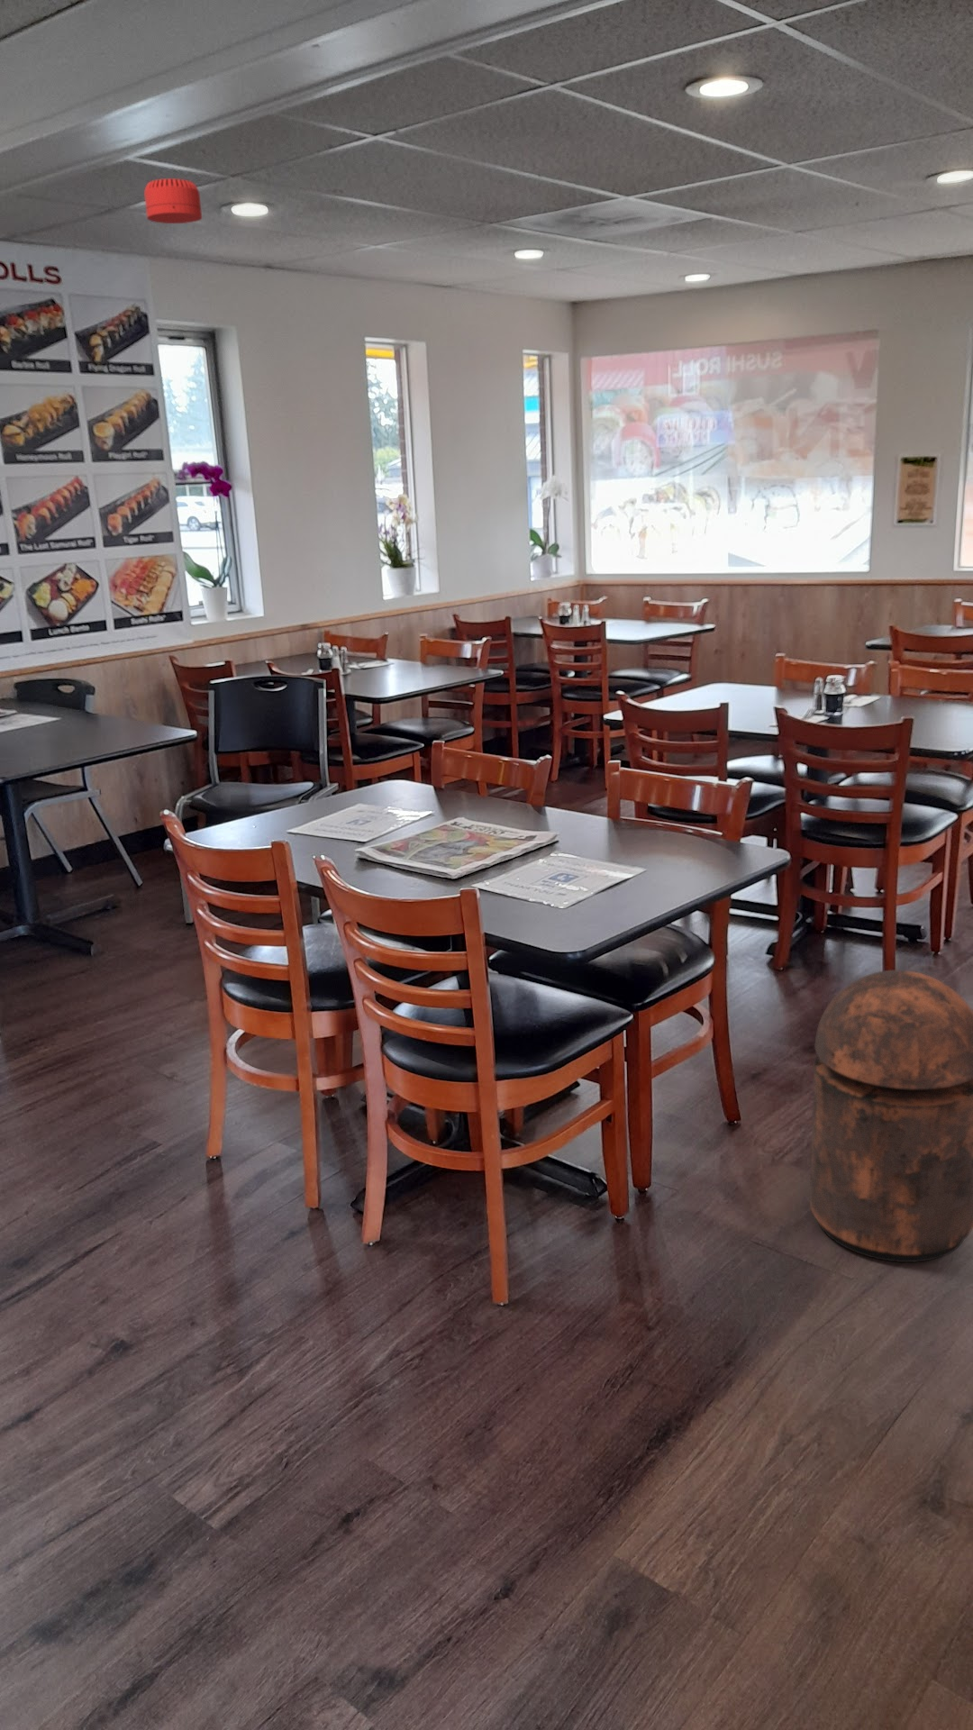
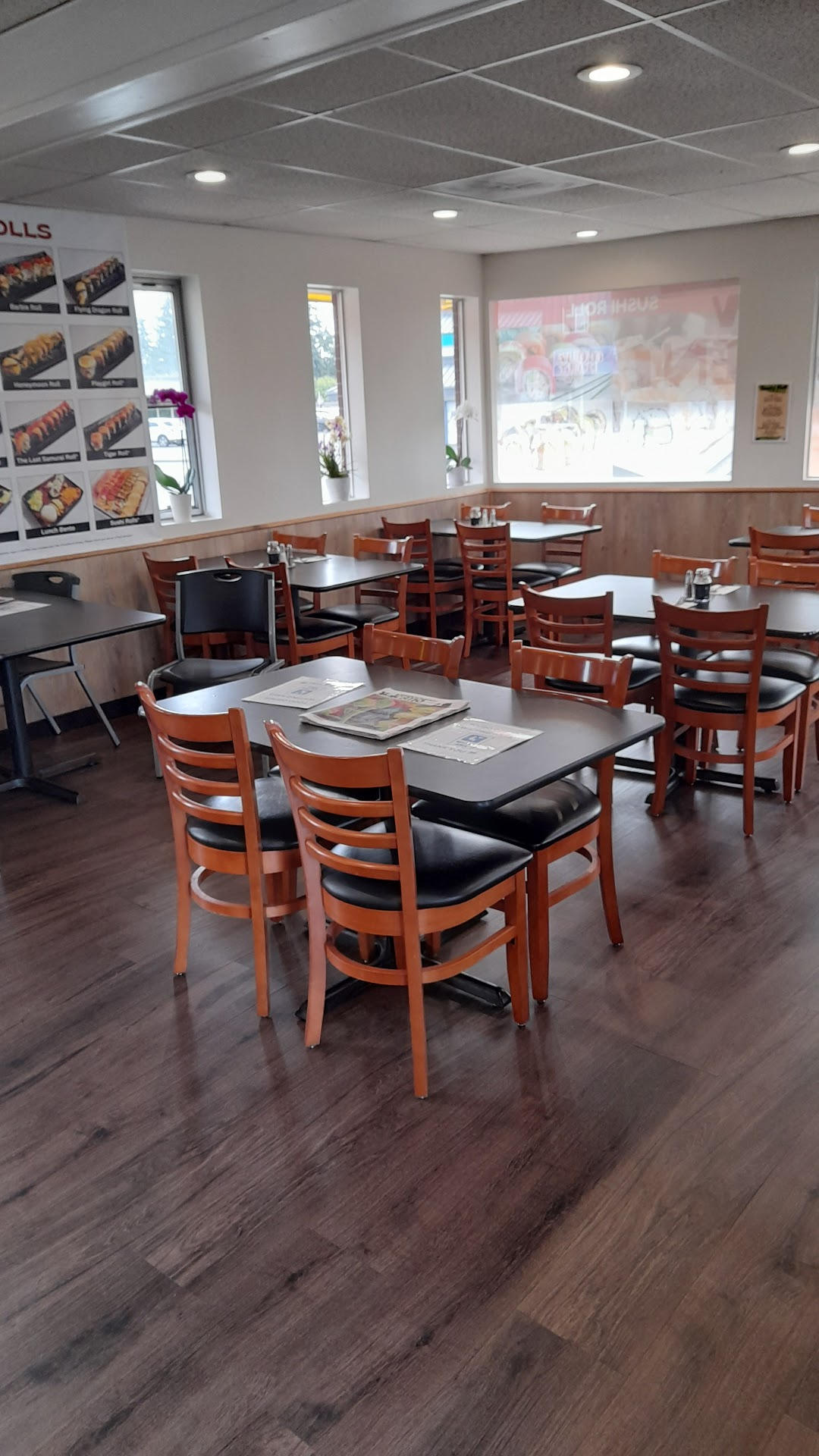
- smoke detector [144,177,203,225]
- trash can [809,970,973,1263]
